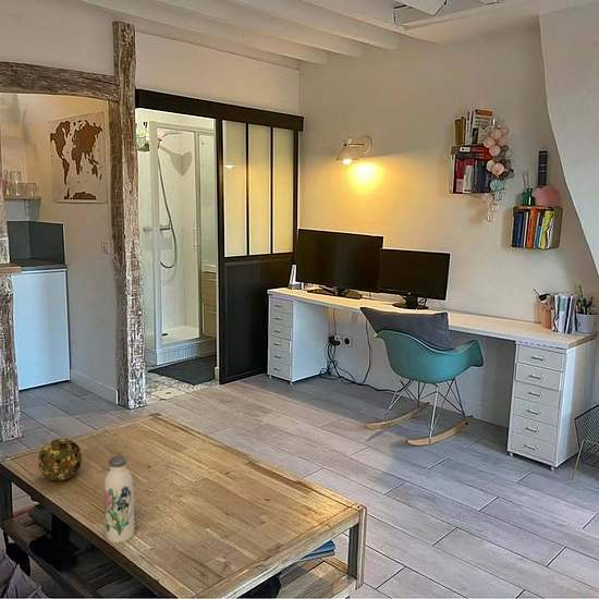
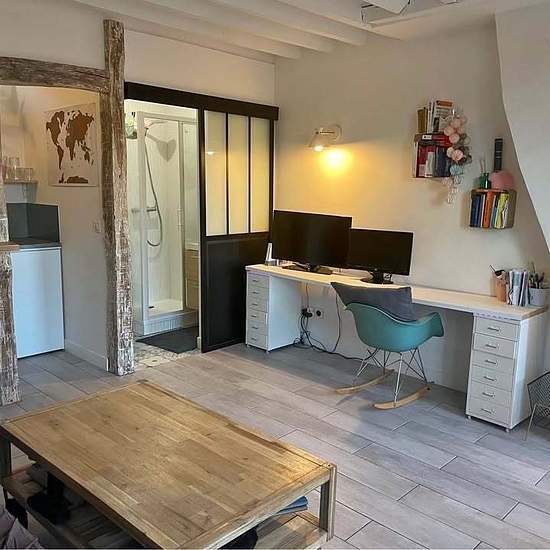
- water bottle [103,454,135,543]
- decorative ball [37,438,84,482]
